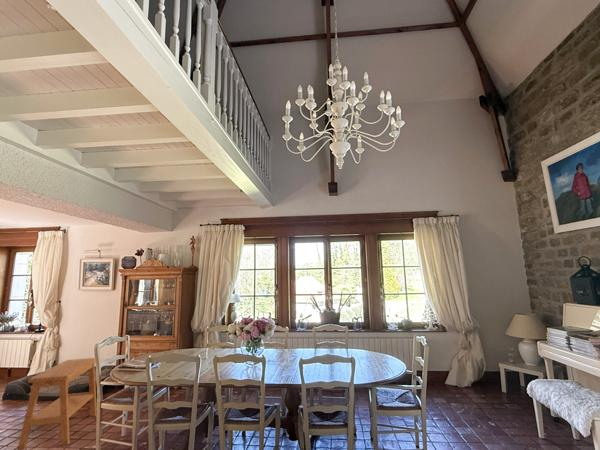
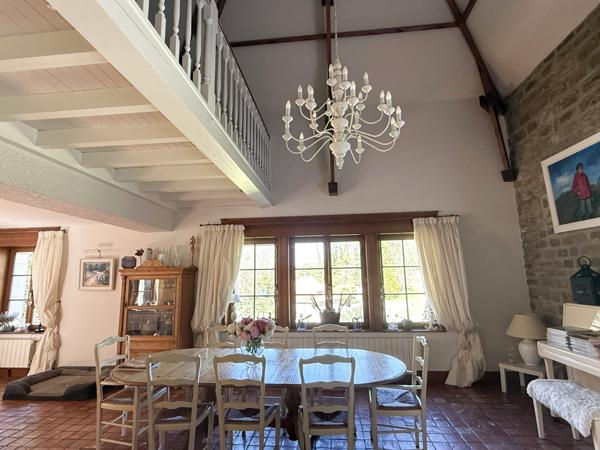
- side table [16,357,98,450]
